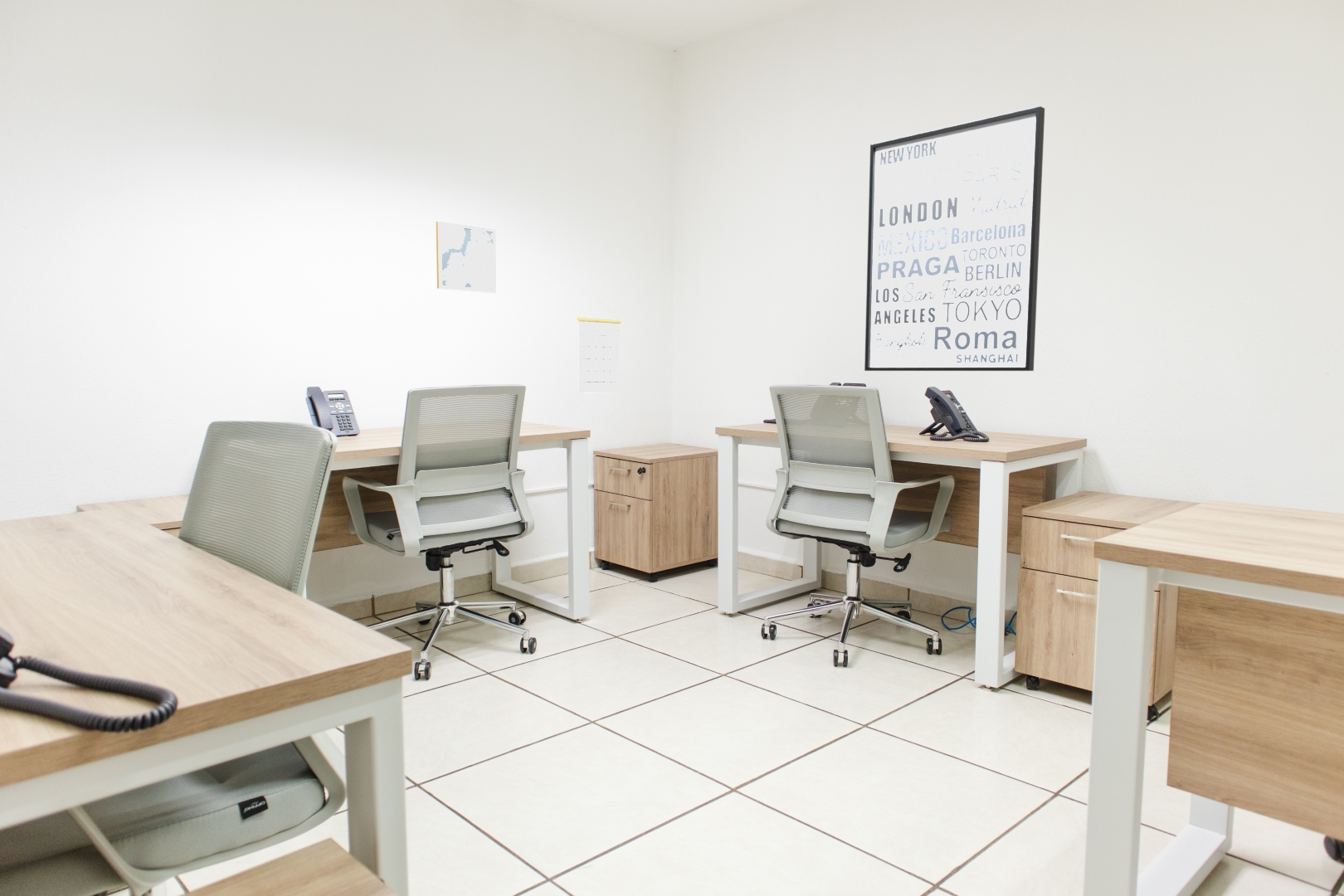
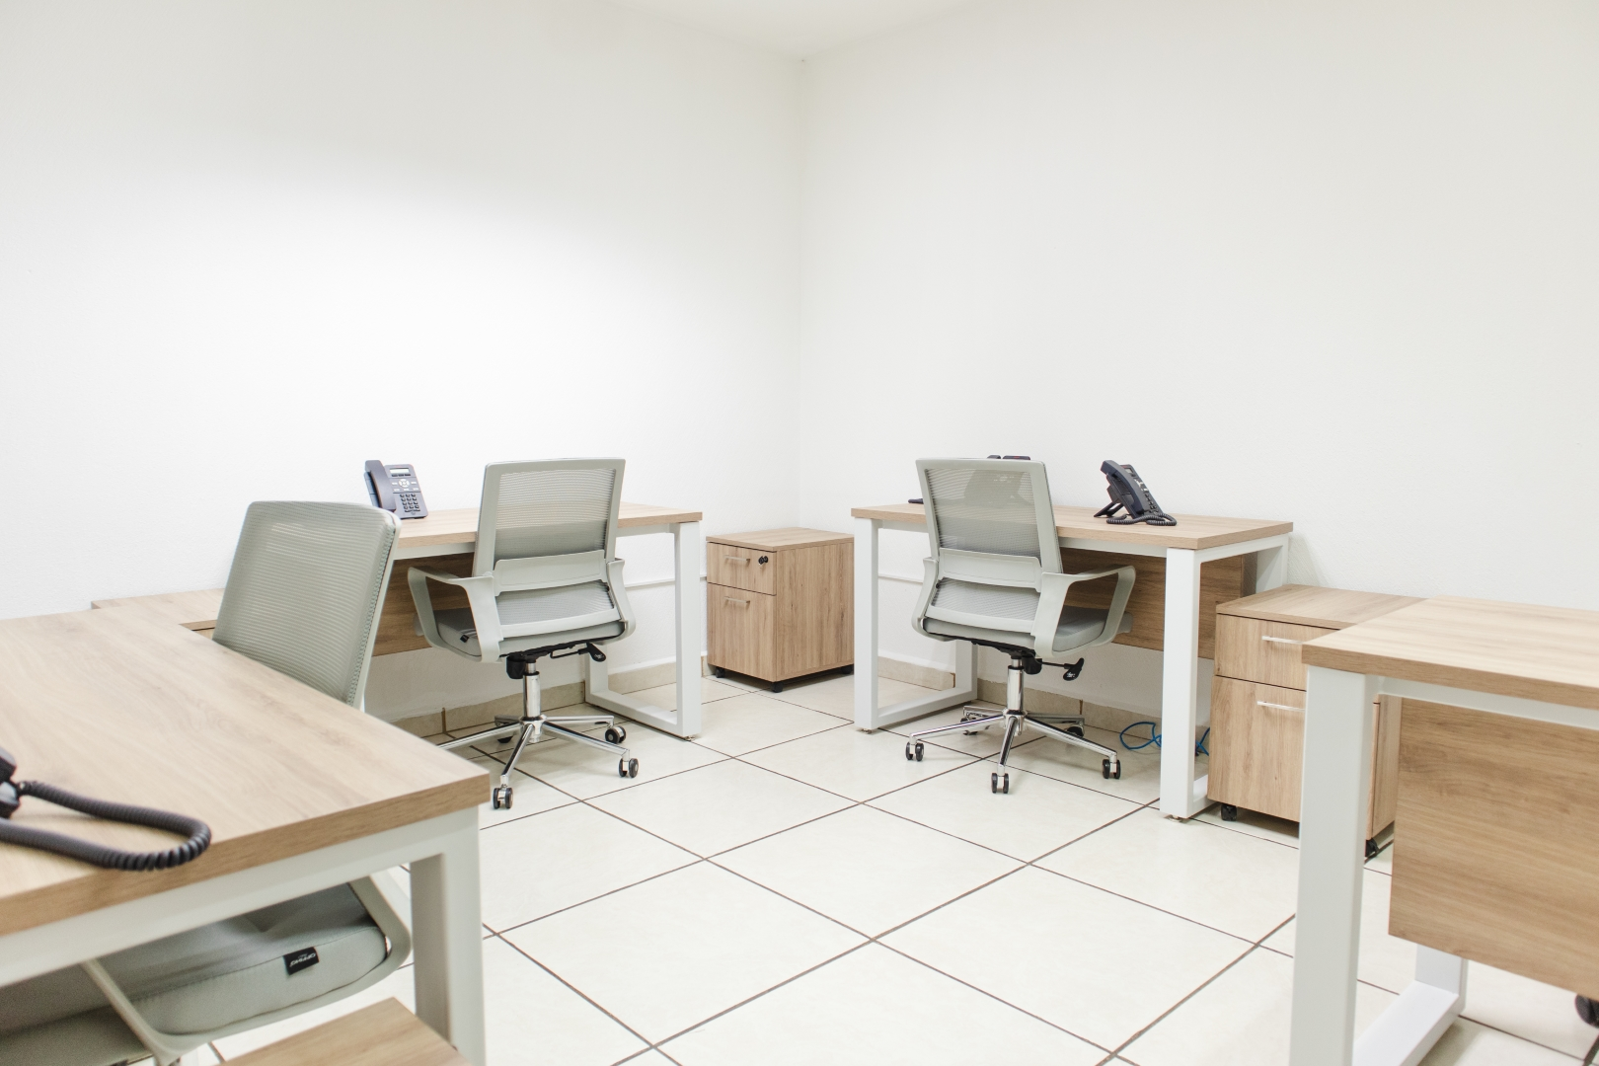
- wall art [864,105,1045,372]
- wall art [436,221,497,294]
- calendar [577,300,621,394]
